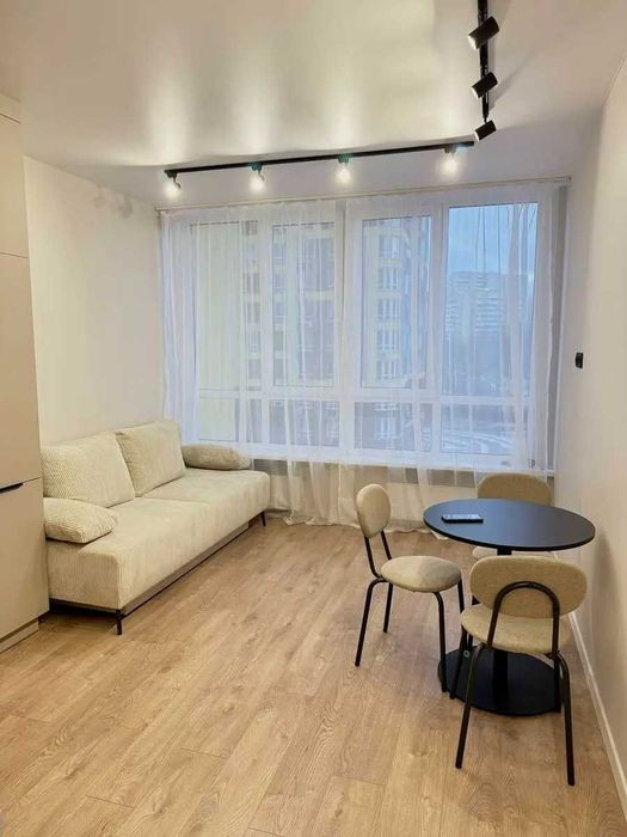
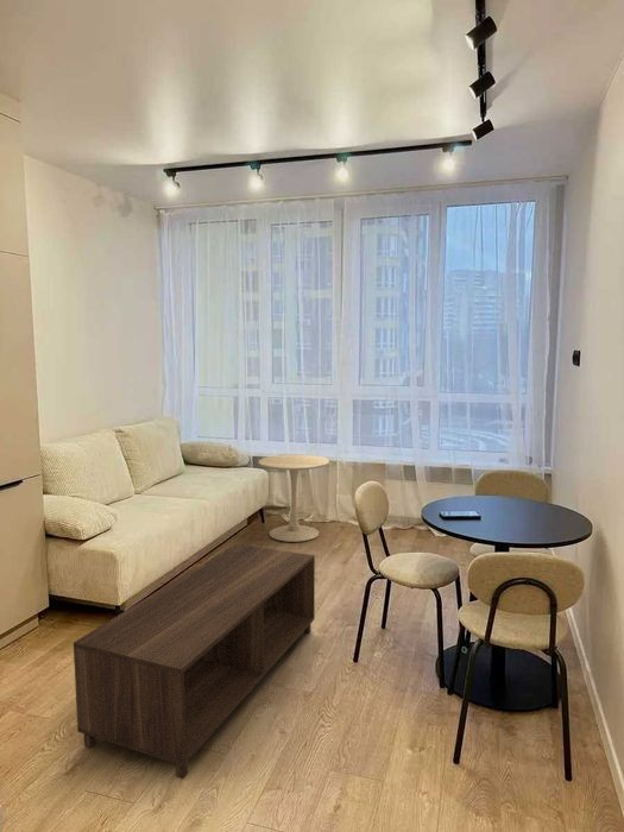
+ coffee table [73,543,316,780]
+ side table [257,453,330,543]
